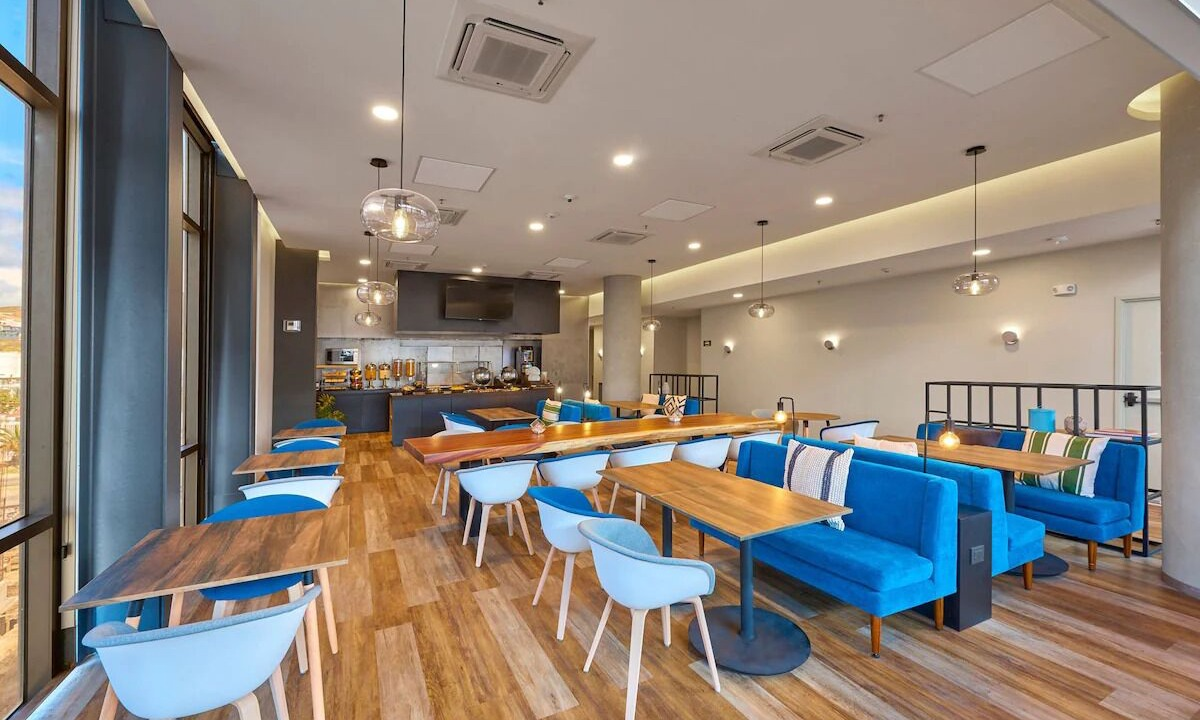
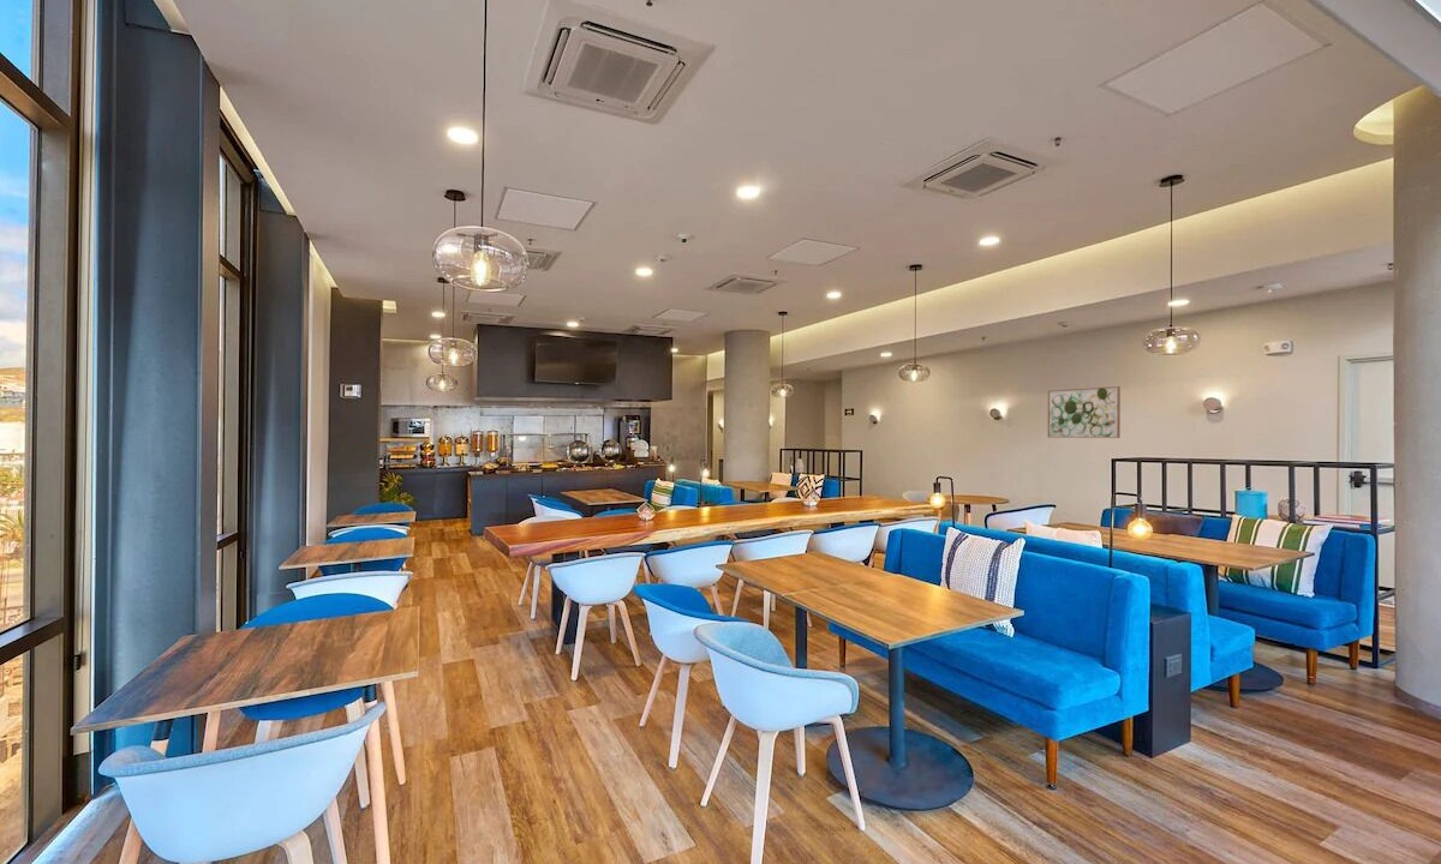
+ wall art [1047,385,1122,439]
